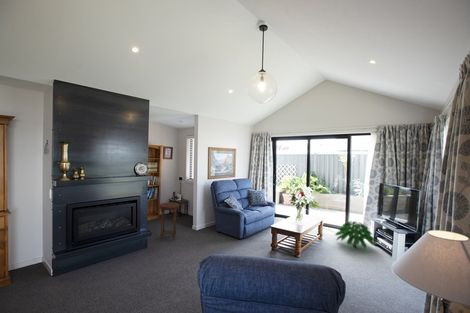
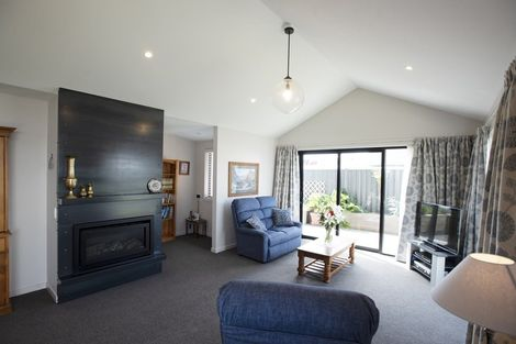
- side table [157,201,181,242]
- indoor plant [333,220,378,250]
